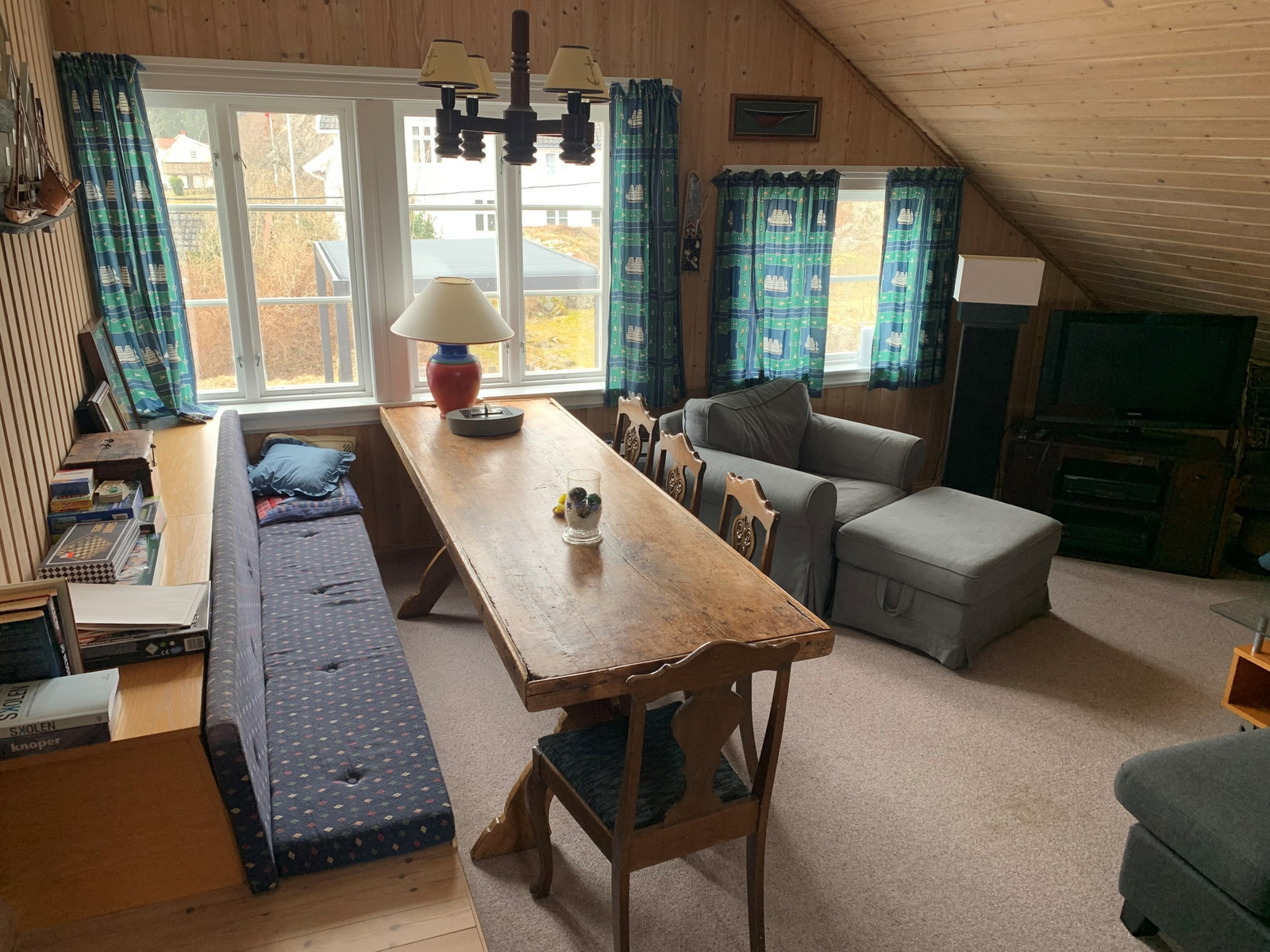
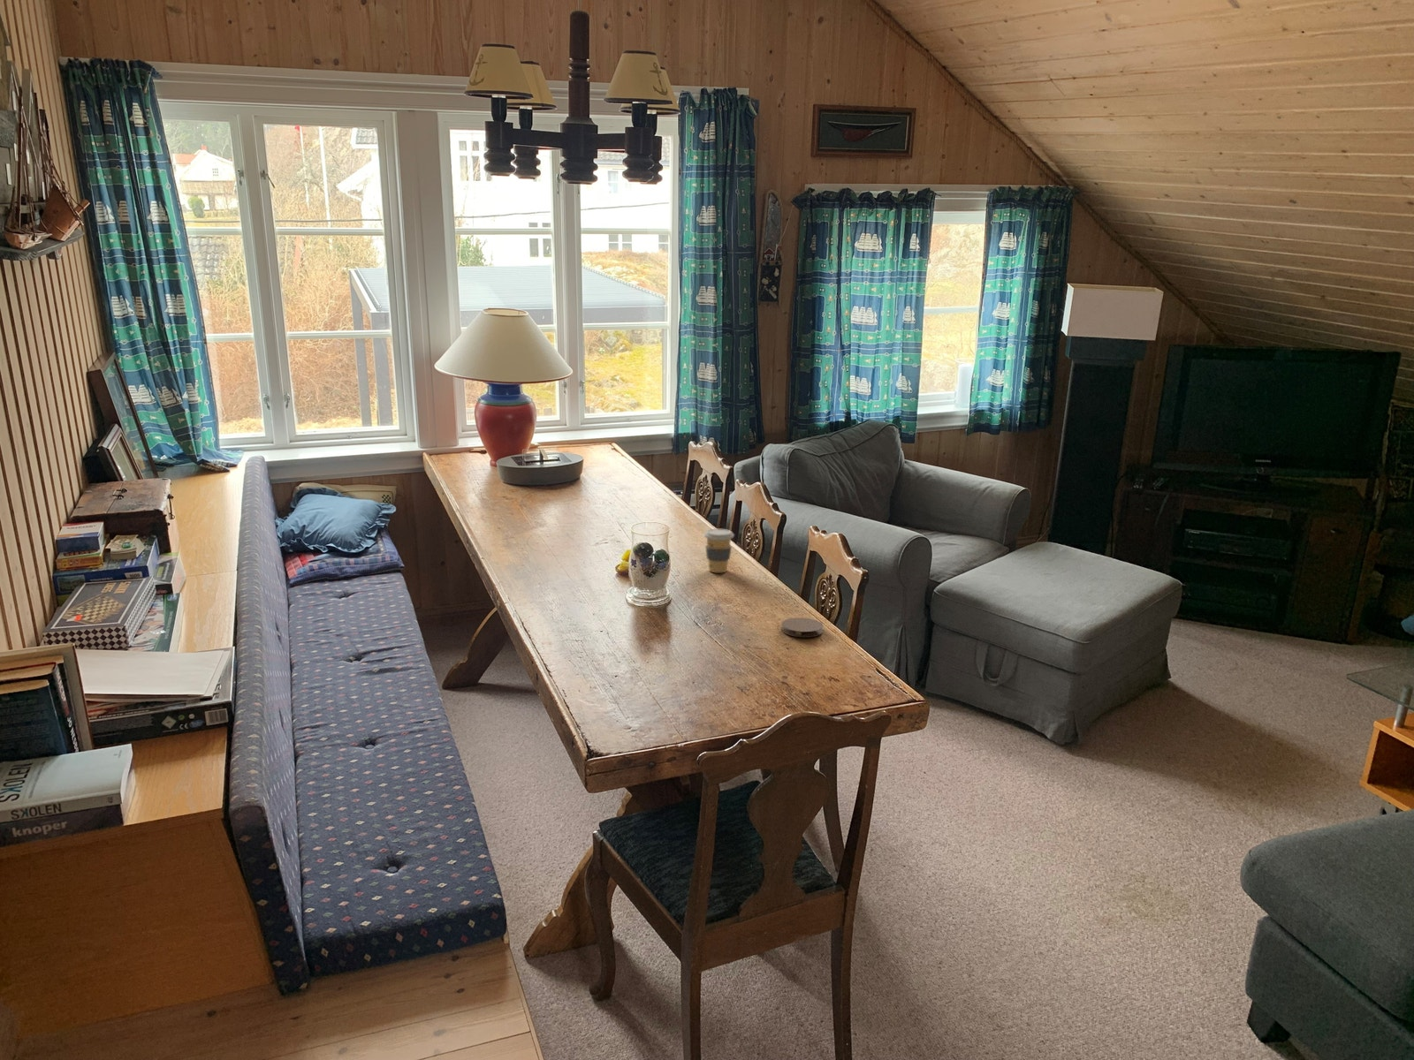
+ coaster [780,617,824,638]
+ coffee cup [704,528,735,573]
